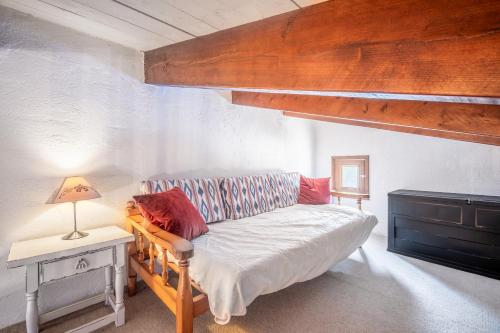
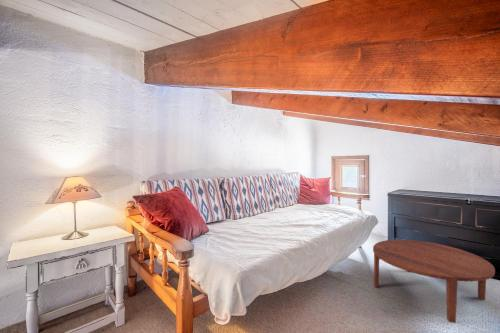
+ coffee table [372,239,496,324]
